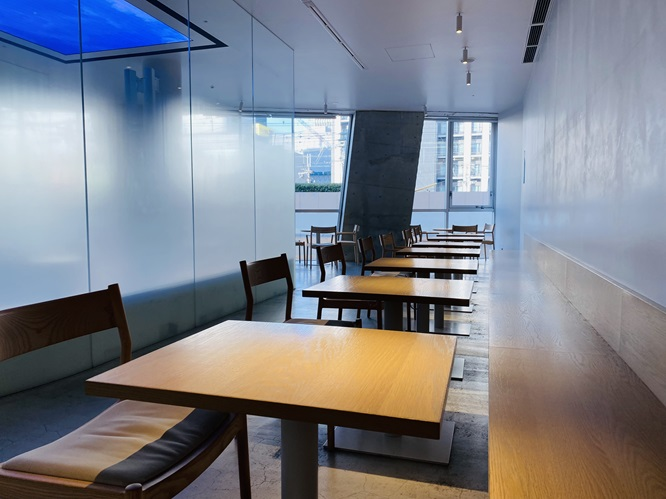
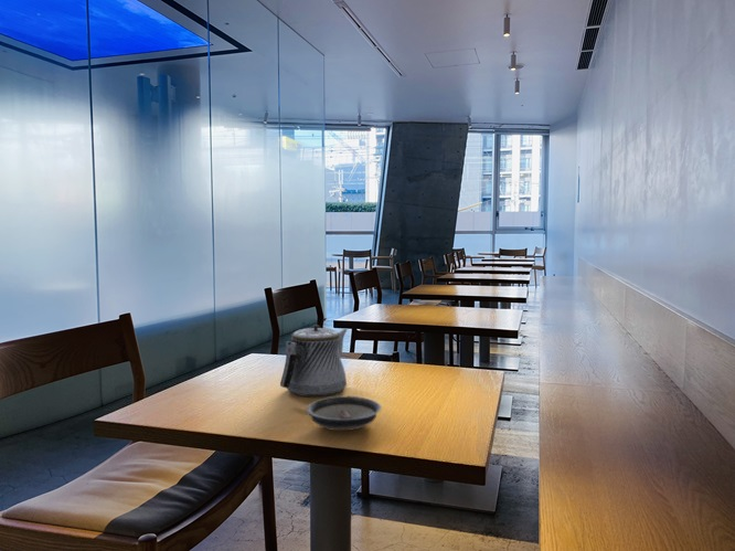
+ teapot [279,324,349,398]
+ saucer [305,395,383,432]
